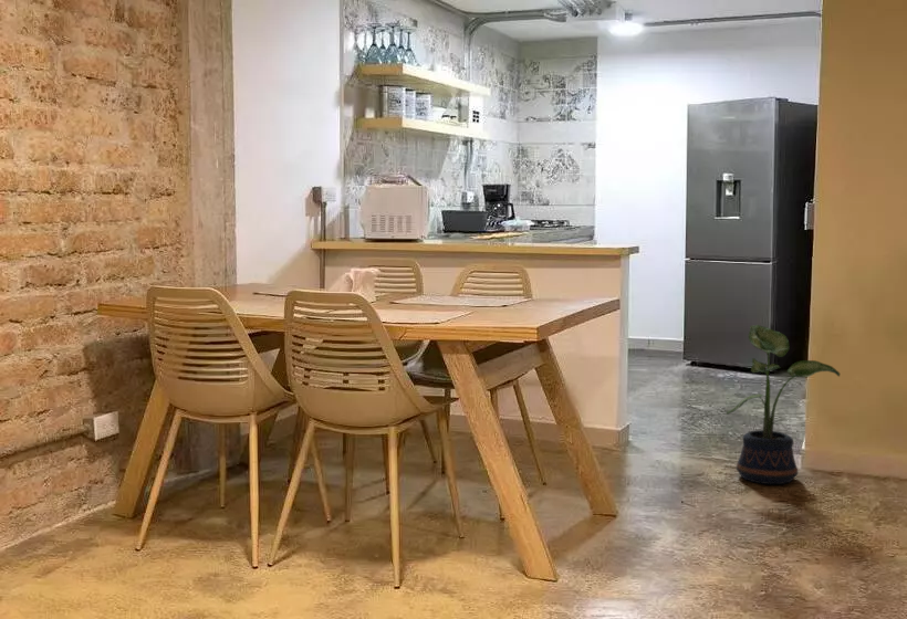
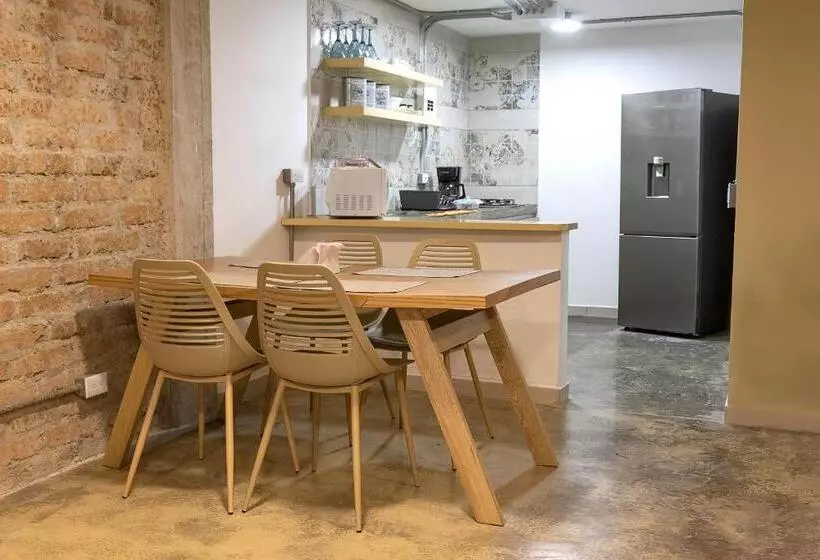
- potted plant [726,324,841,485]
